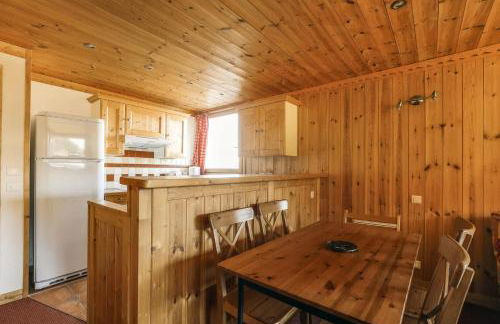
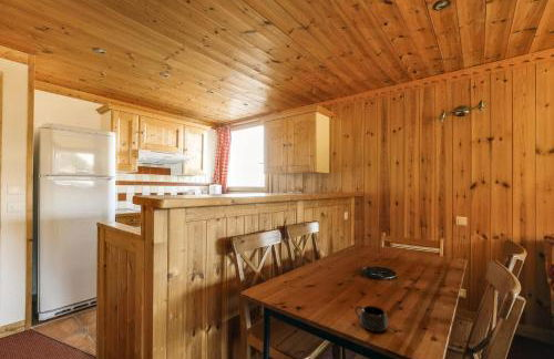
+ mug [353,305,389,332]
